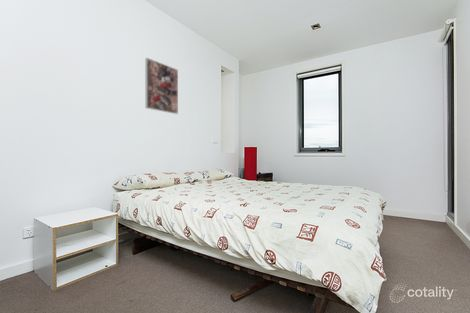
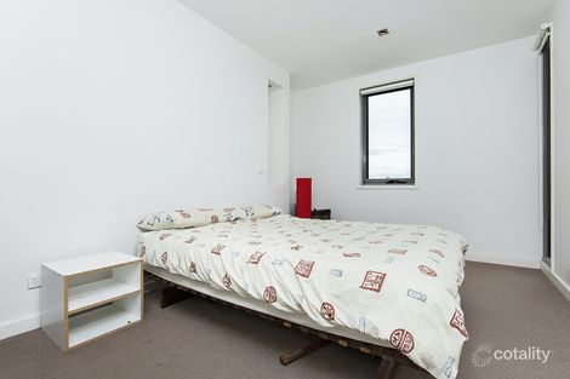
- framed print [144,57,179,115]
